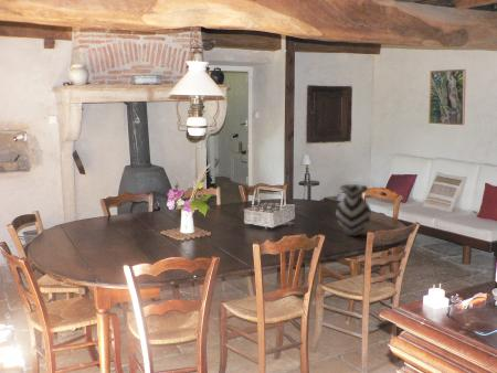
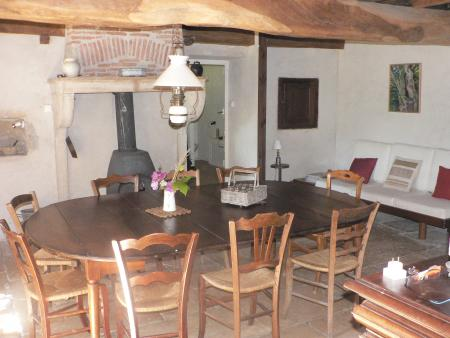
- vase [335,183,372,237]
